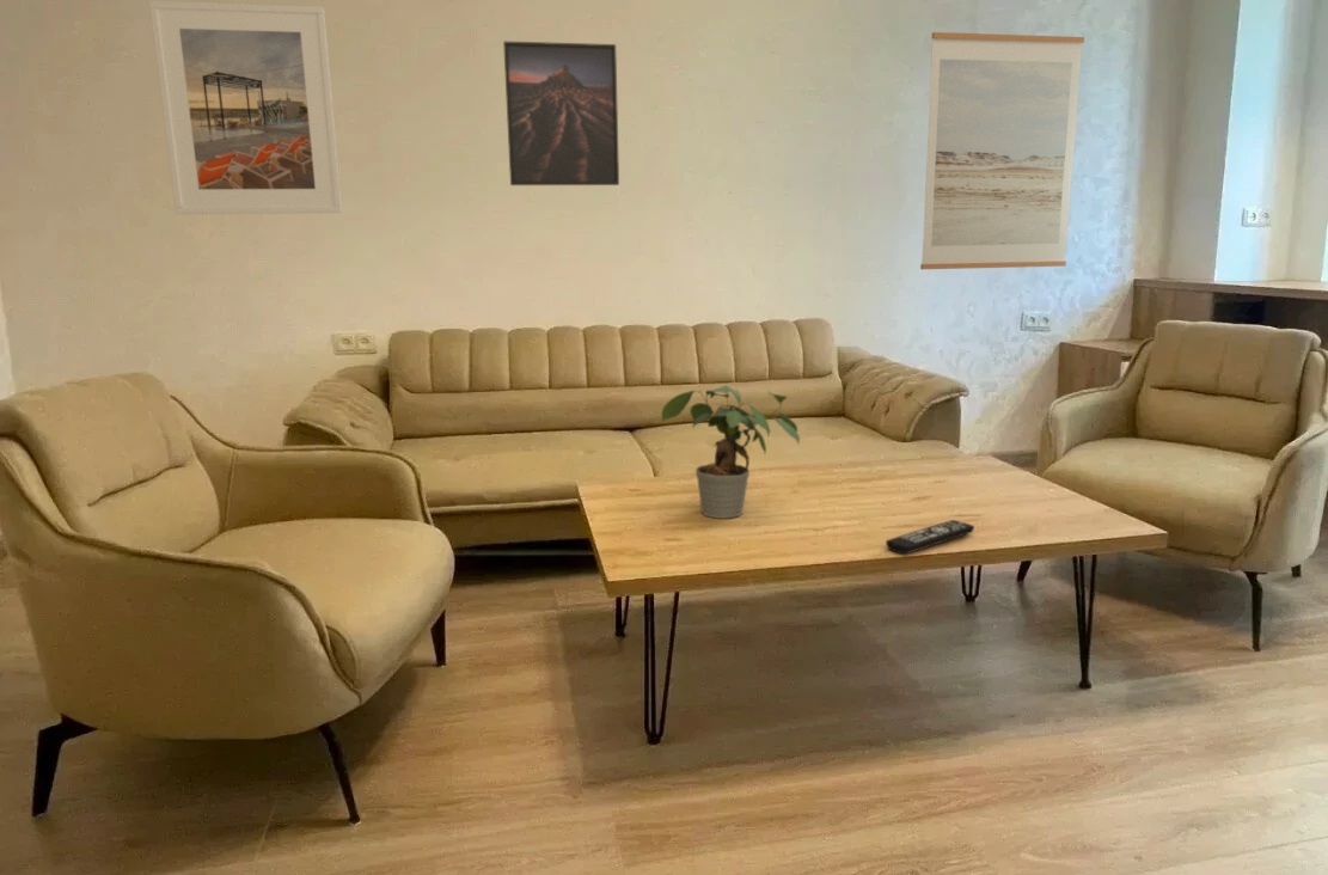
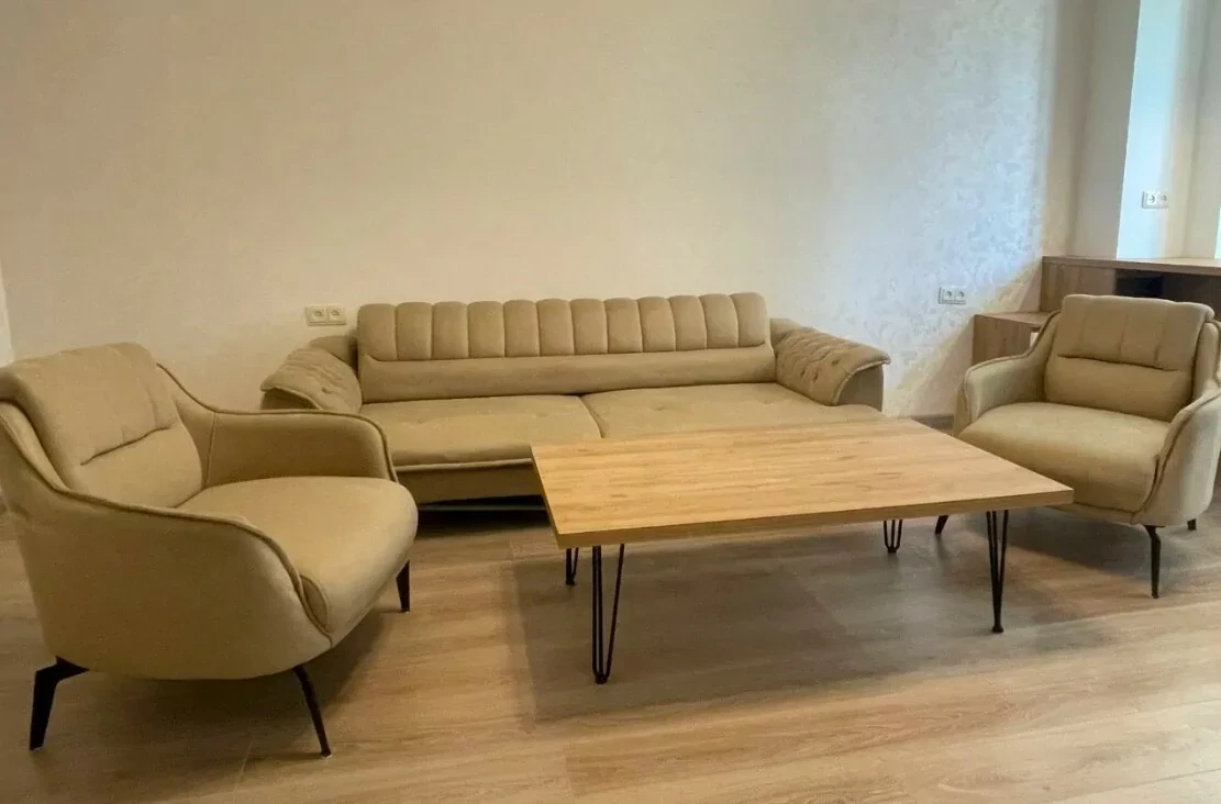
- wall art [919,31,1085,270]
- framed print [502,41,620,186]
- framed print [148,0,343,215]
- potted plant [661,384,801,520]
- remote control [885,519,975,556]
